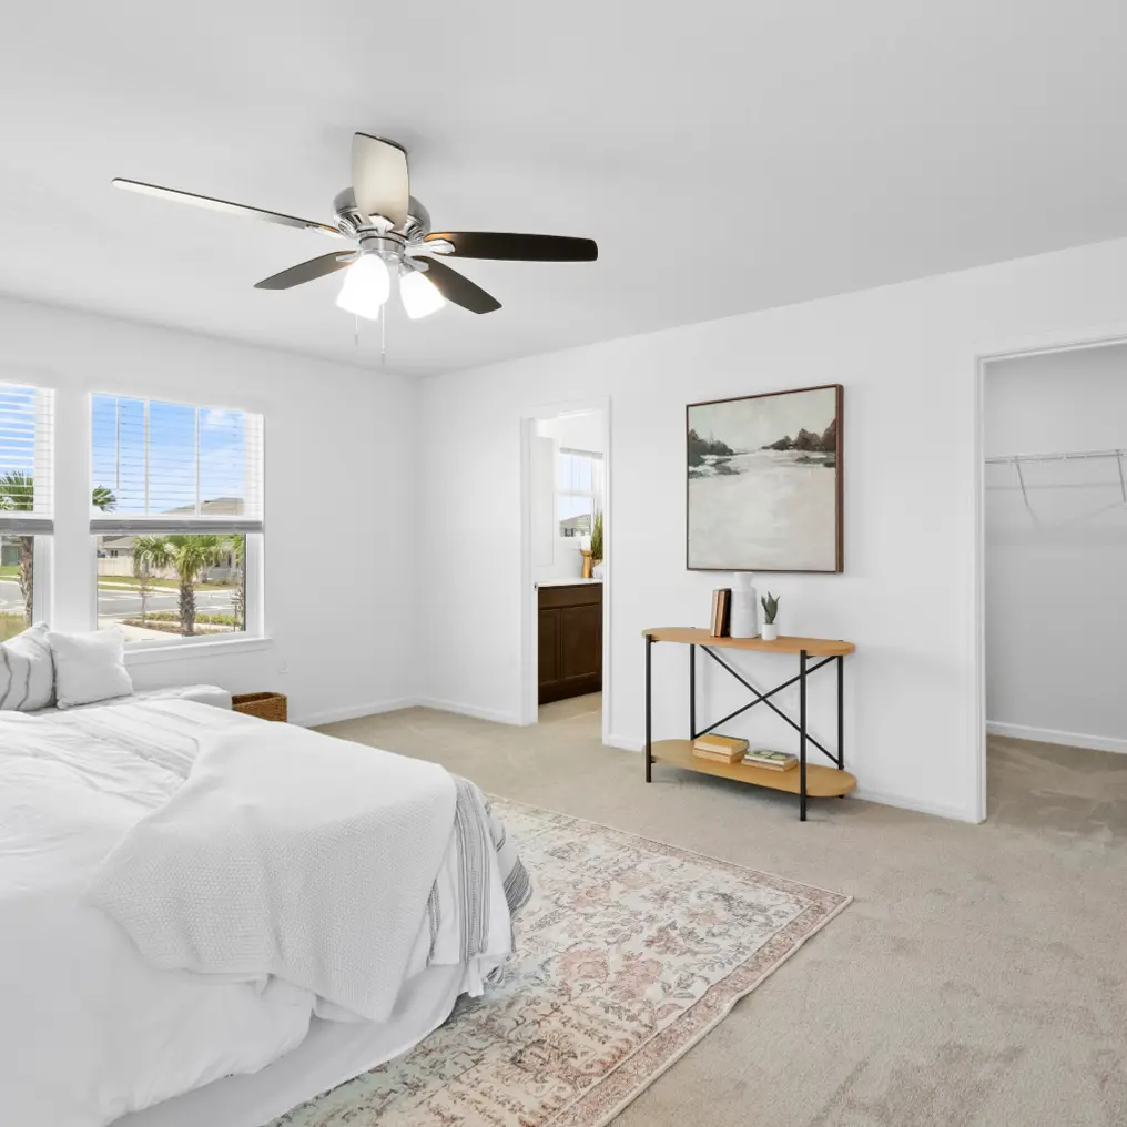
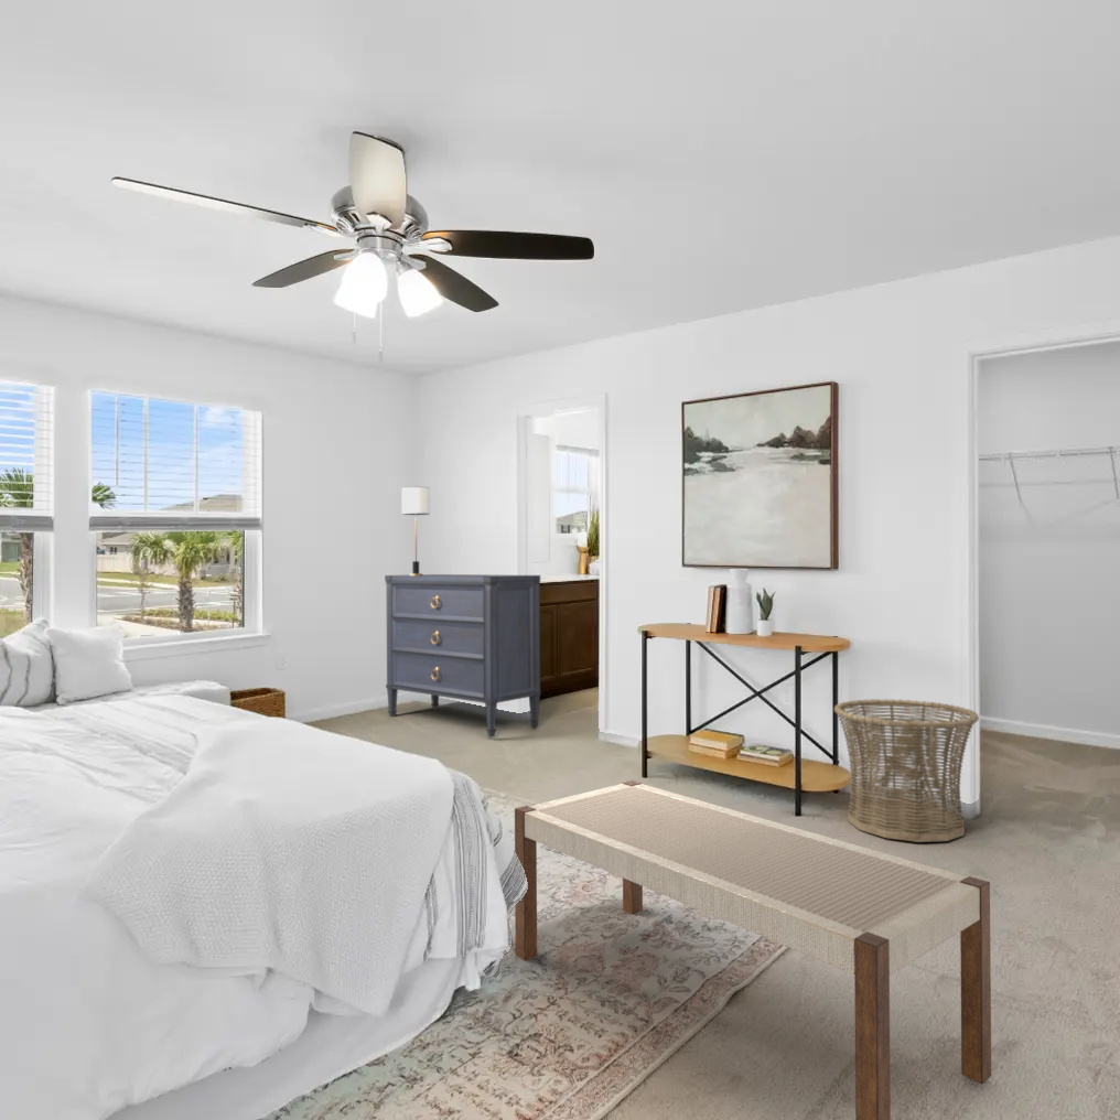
+ basket [833,698,980,843]
+ table lamp [400,486,431,575]
+ dresser [384,573,542,737]
+ bench [514,779,992,1120]
